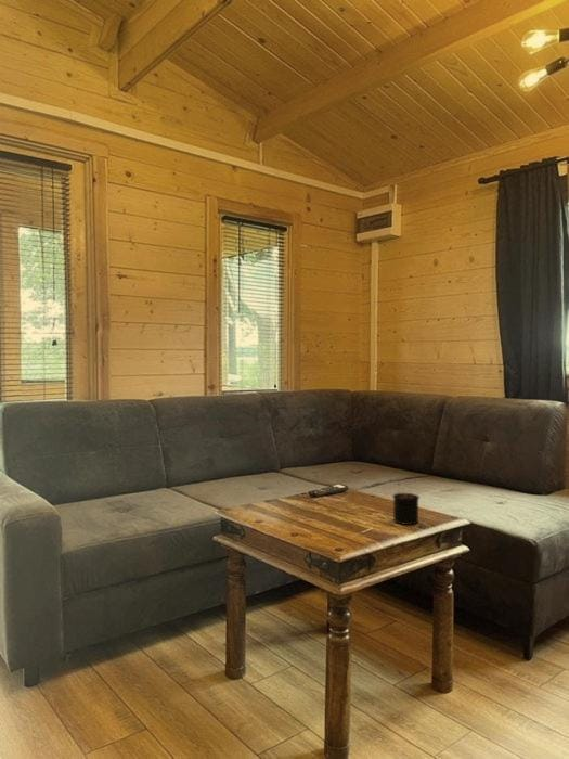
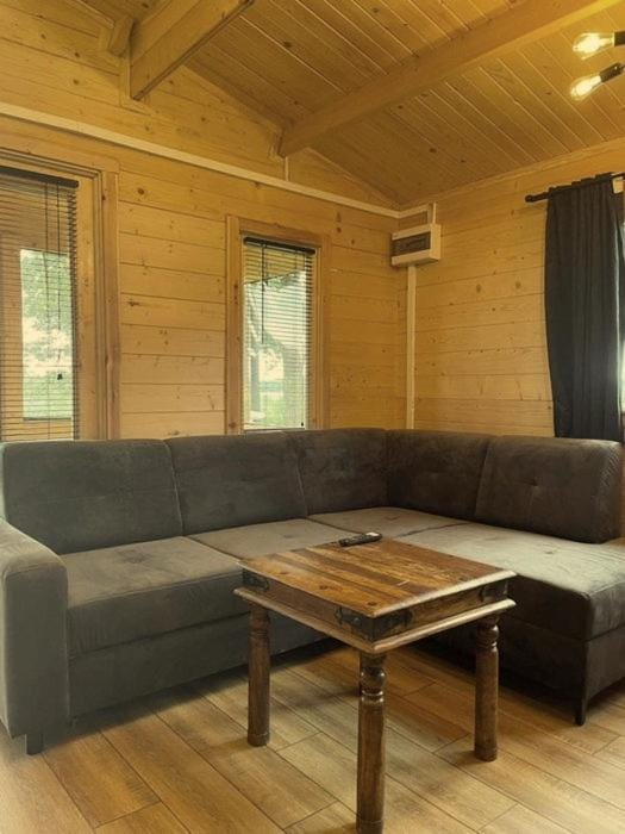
- candle [391,483,421,526]
